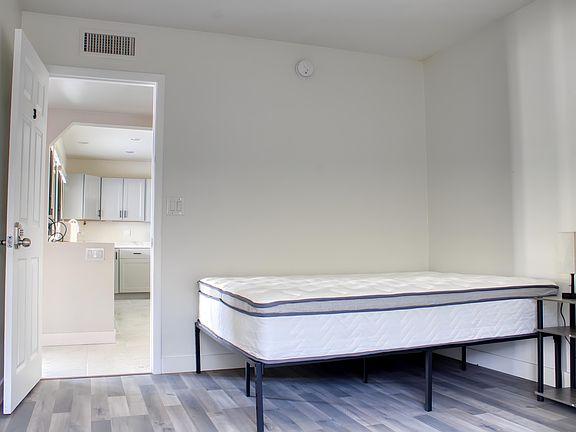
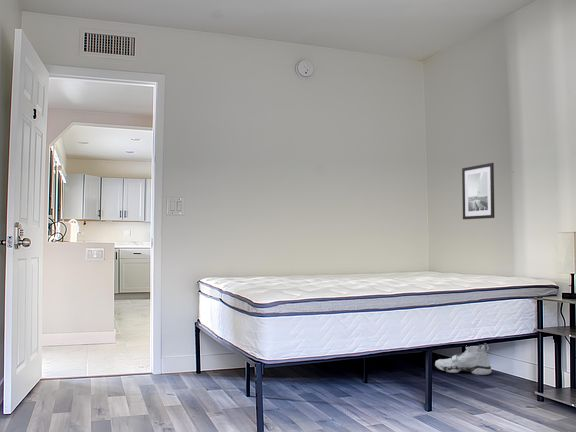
+ wall art [461,162,495,220]
+ sneaker [434,344,492,376]
